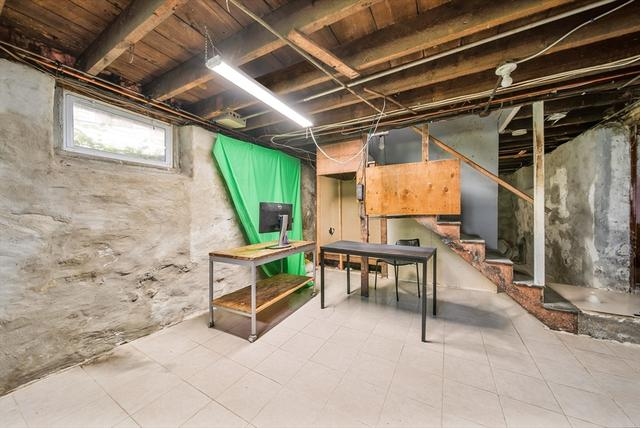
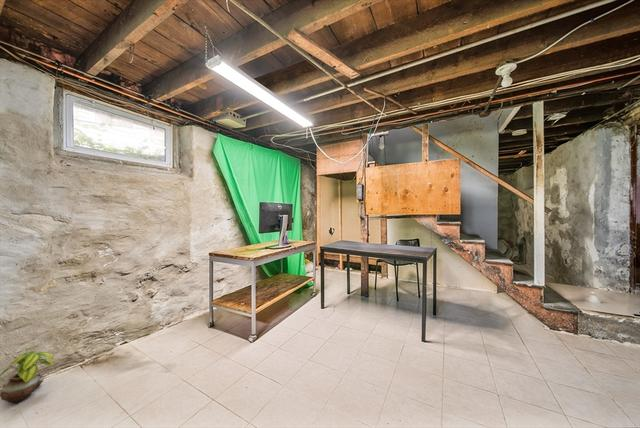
+ potted plant [0,345,56,404]
